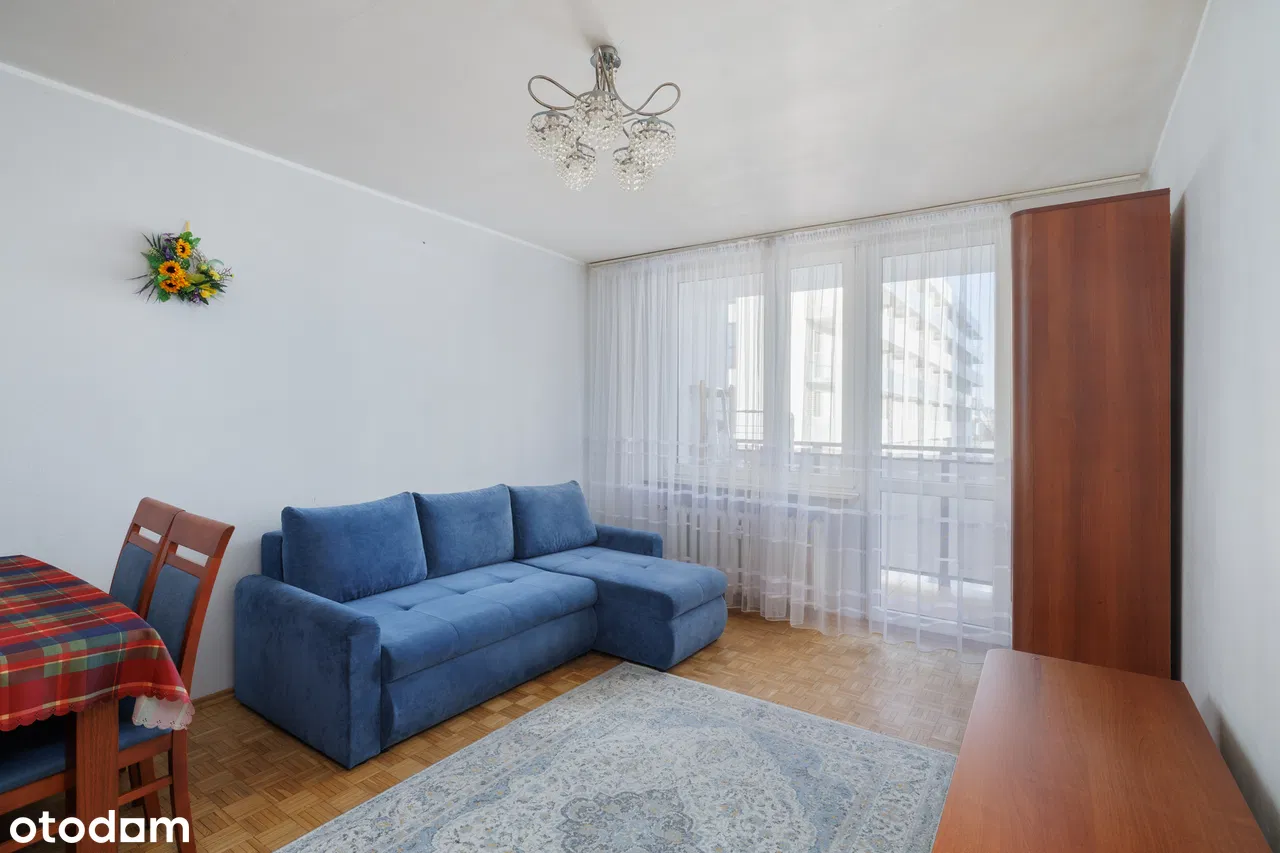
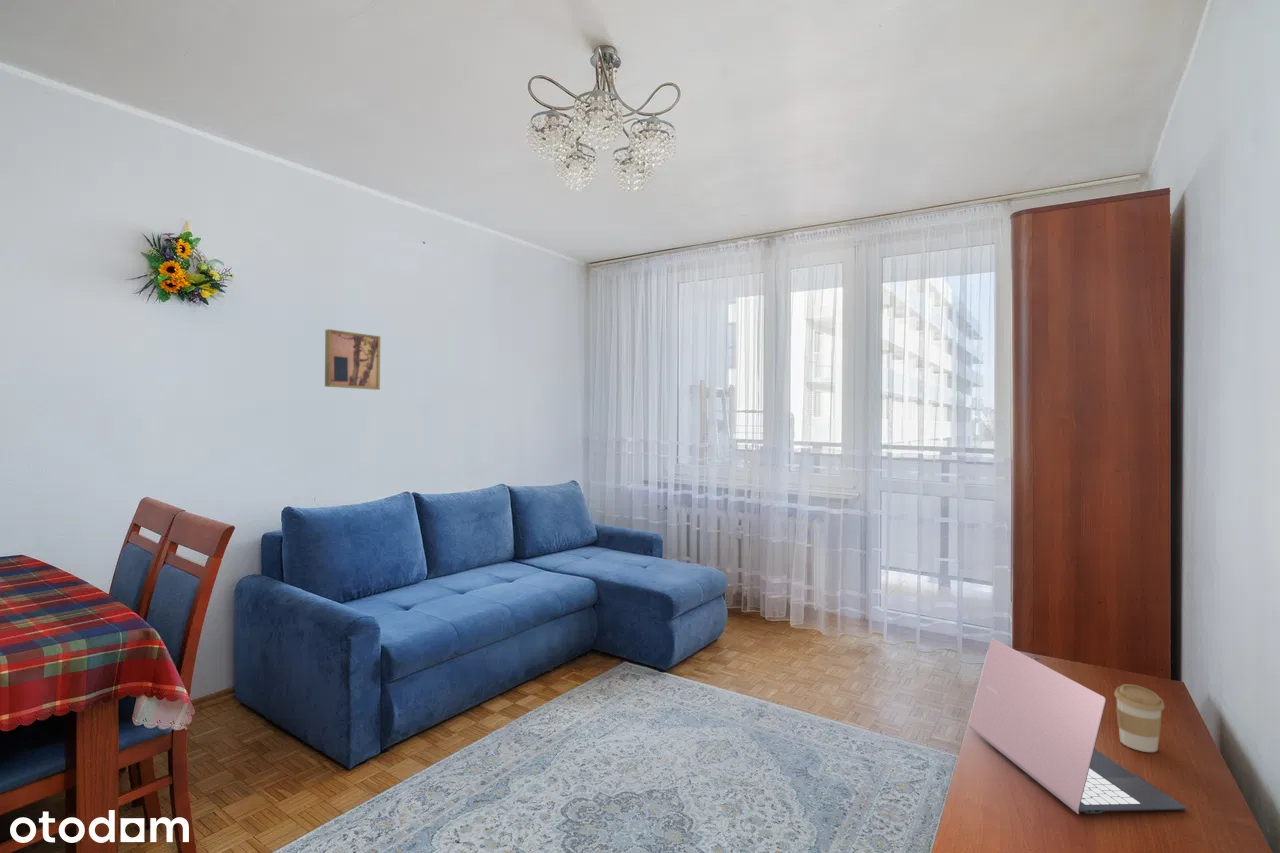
+ wall art [324,328,381,391]
+ laptop [968,637,1188,815]
+ coffee cup [1113,683,1166,753]
